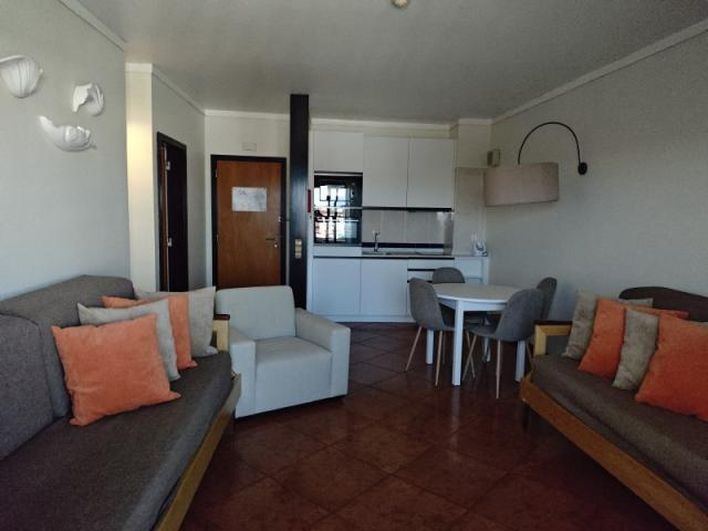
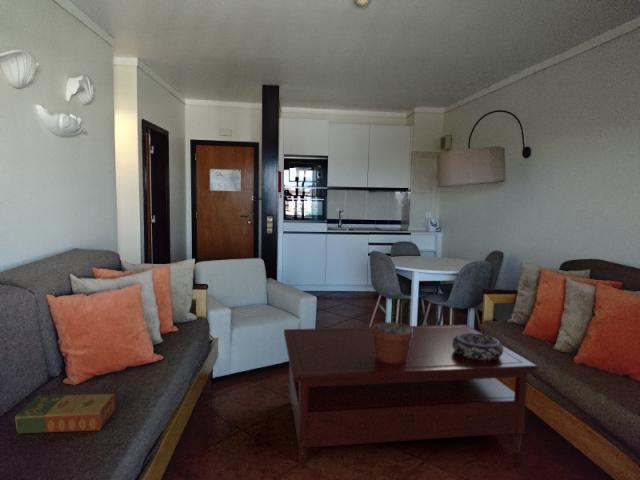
+ coffee table [283,324,538,470]
+ book [14,392,116,435]
+ potted plant [371,292,413,363]
+ decorative bowl [452,333,503,360]
